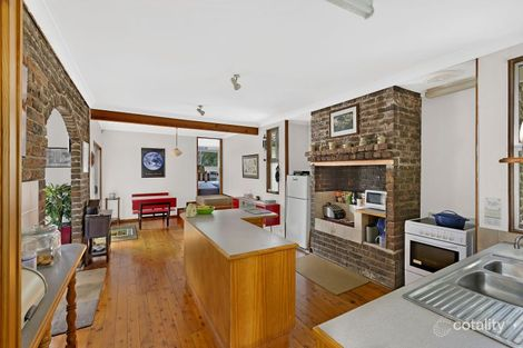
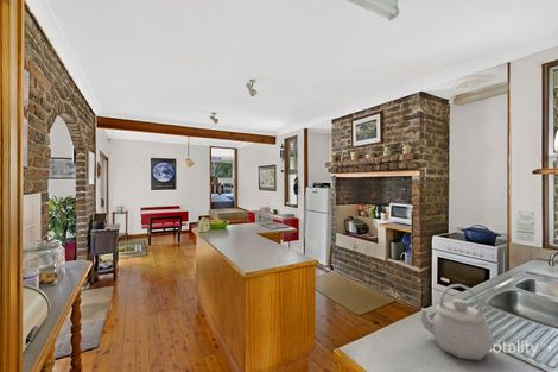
+ teapot [420,283,495,361]
